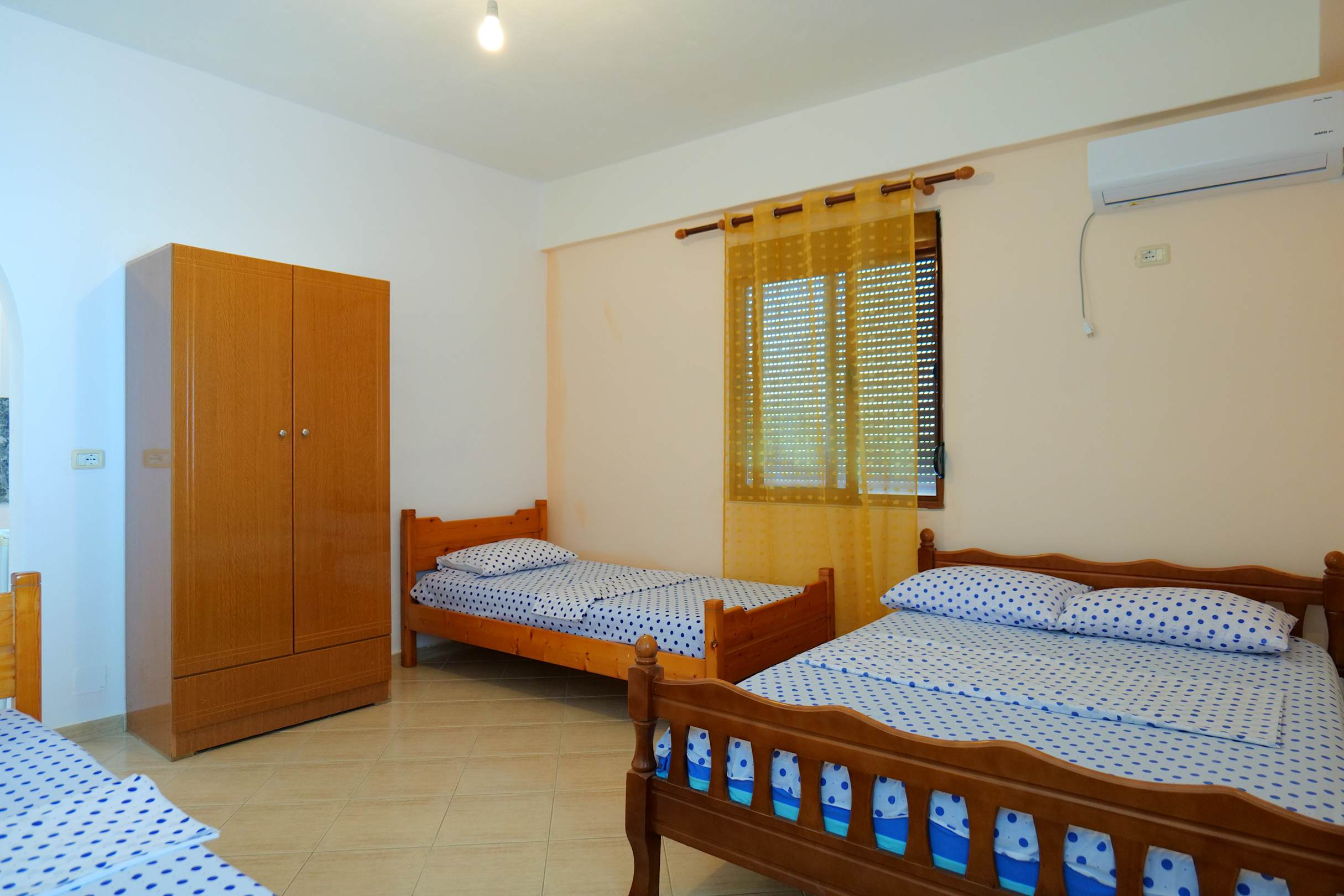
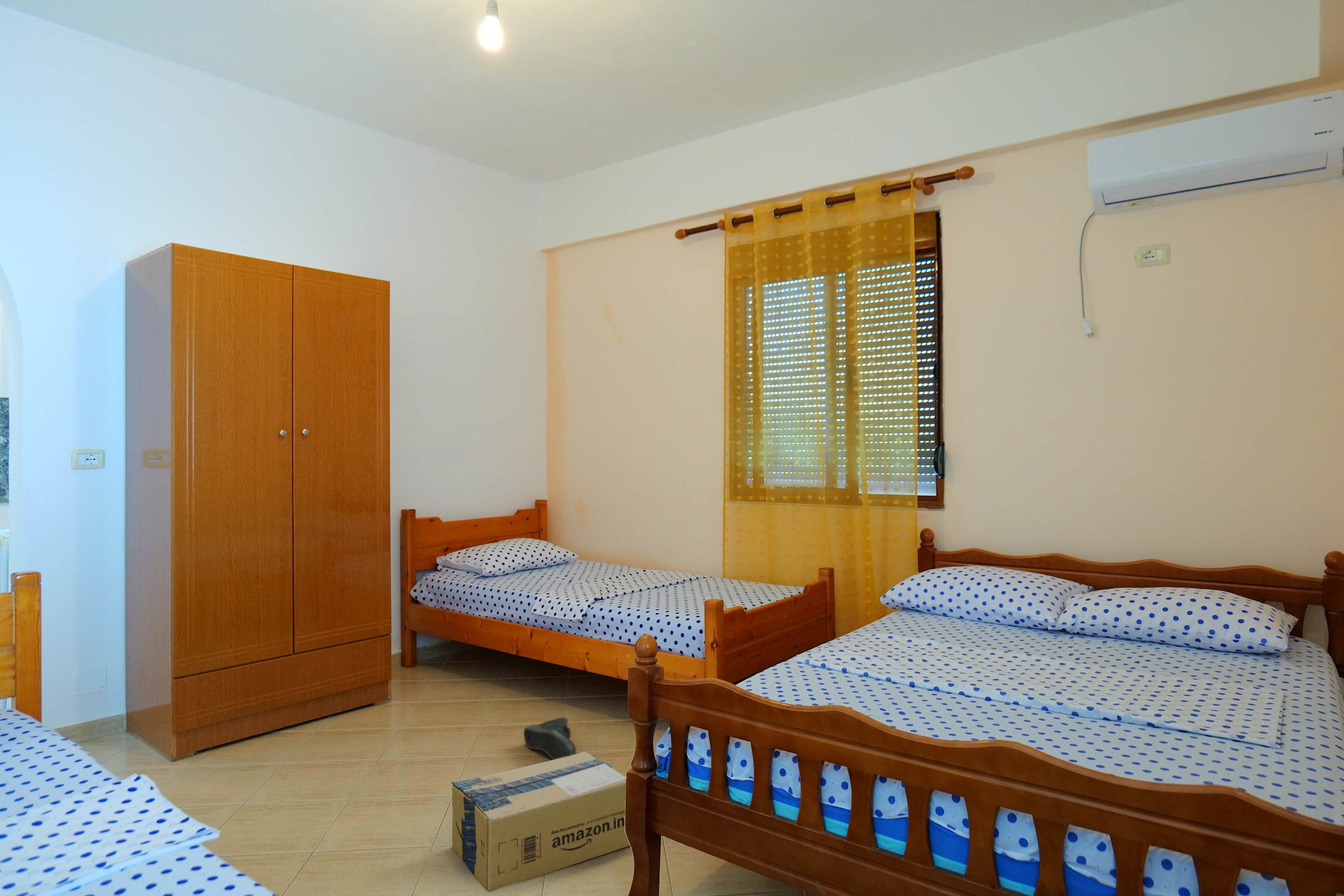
+ cardboard box [451,751,630,893]
+ sneaker [523,717,576,760]
